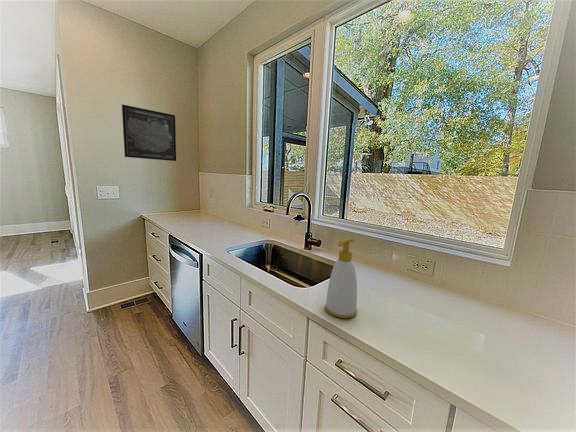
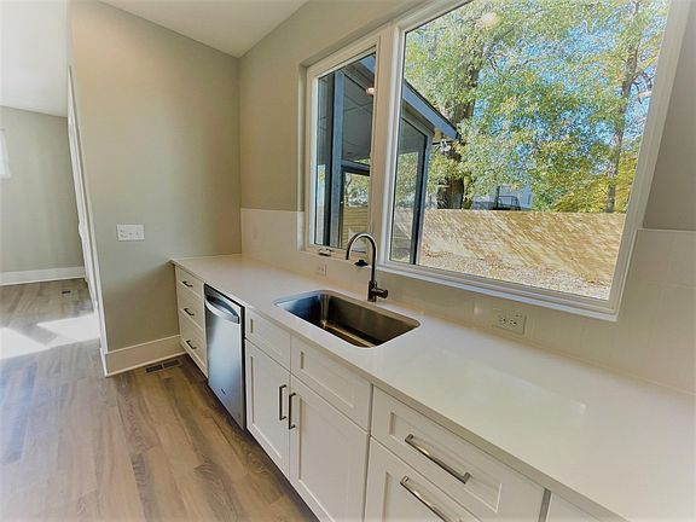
- soap bottle [324,237,358,319]
- wall art [121,103,177,162]
